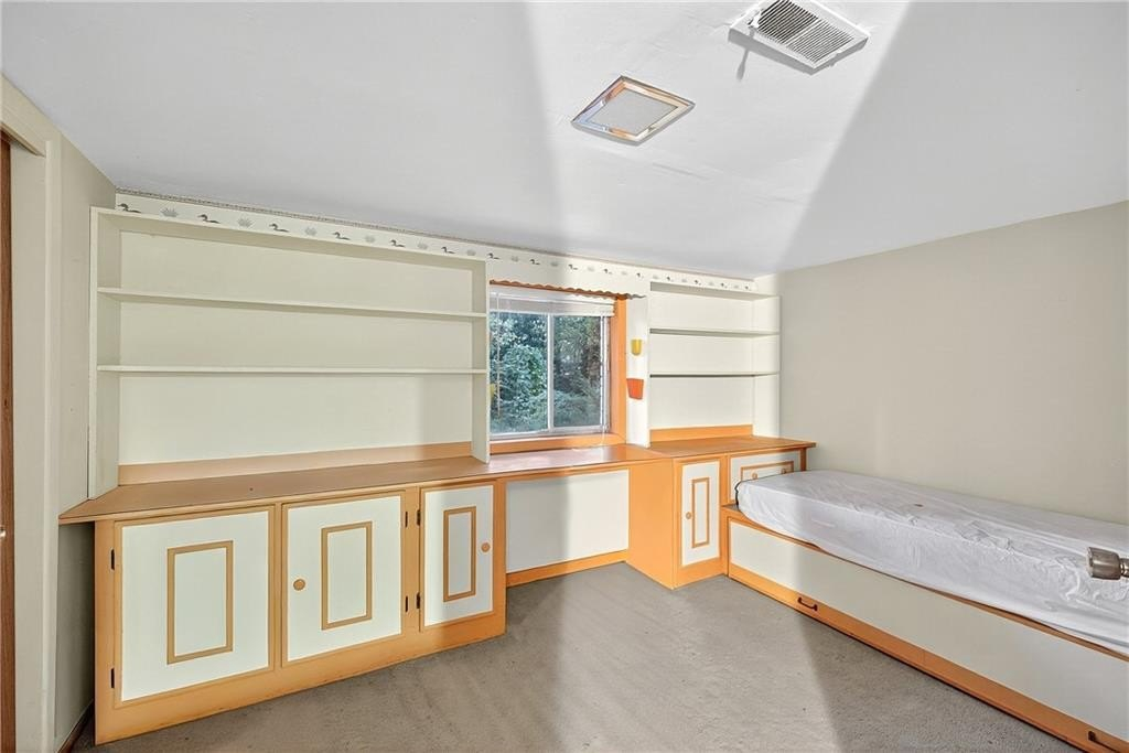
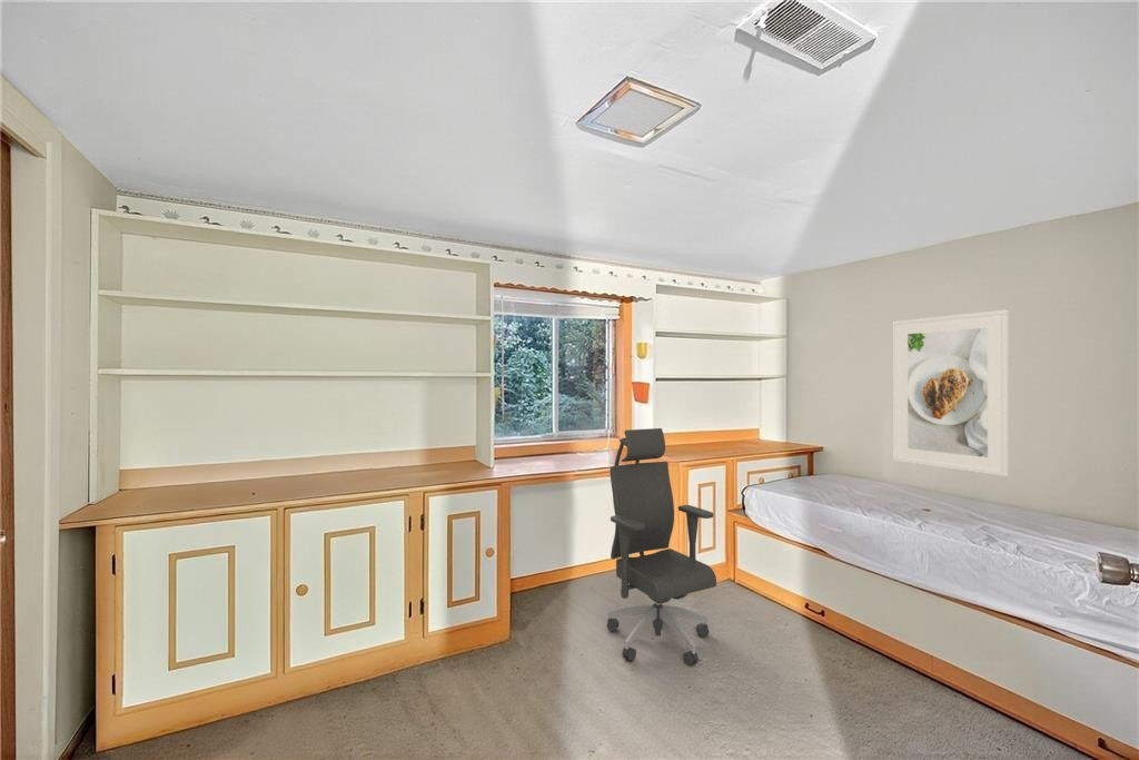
+ office chair [606,427,717,667]
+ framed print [892,308,1010,477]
